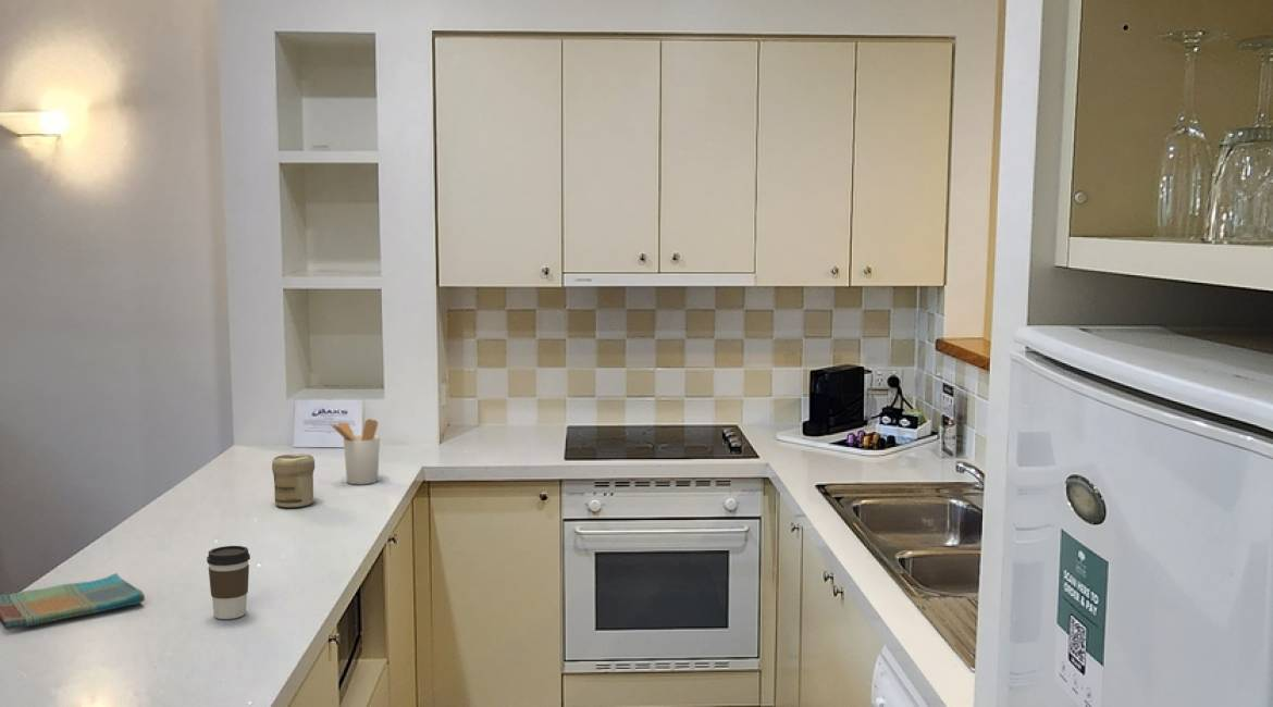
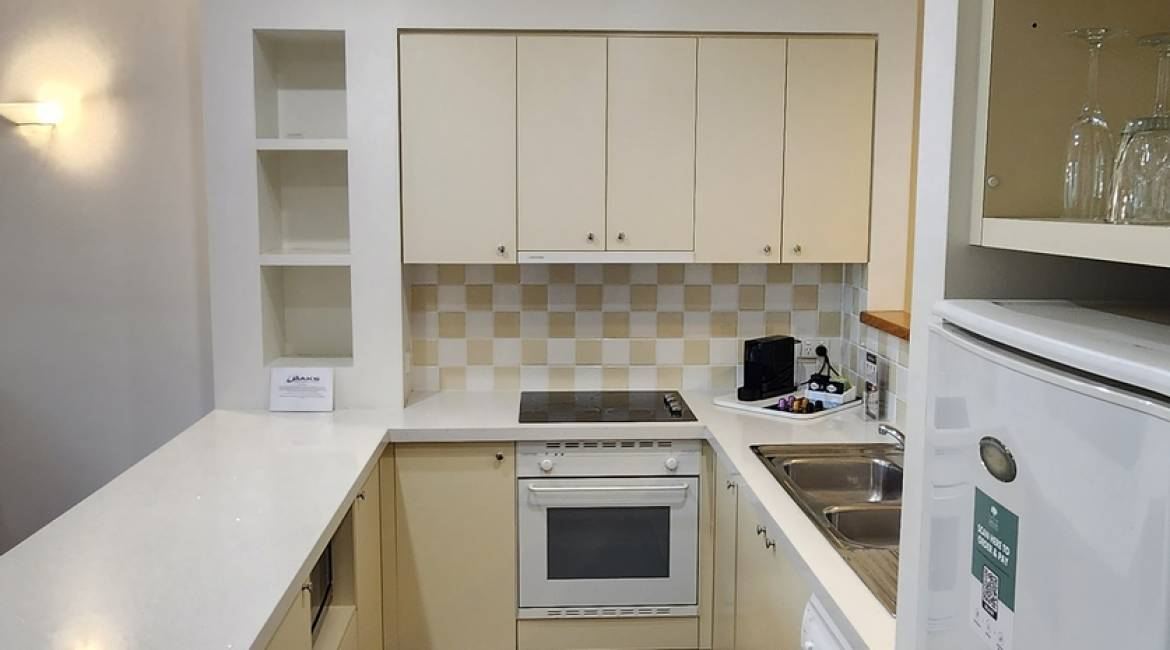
- jar [271,452,316,508]
- coffee cup [206,545,251,620]
- dish towel [0,572,146,631]
- utensil holder [327,418,381,485]
